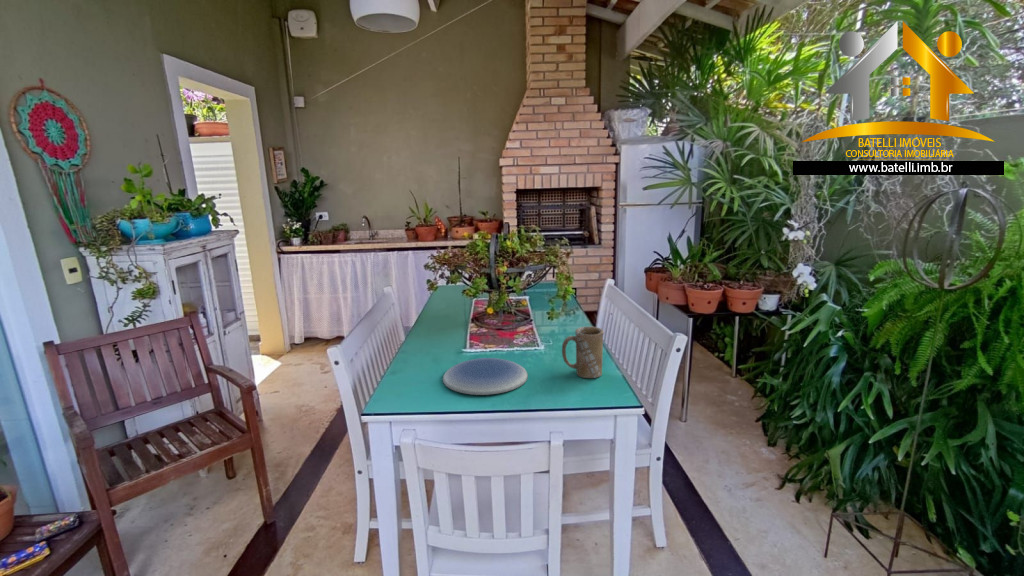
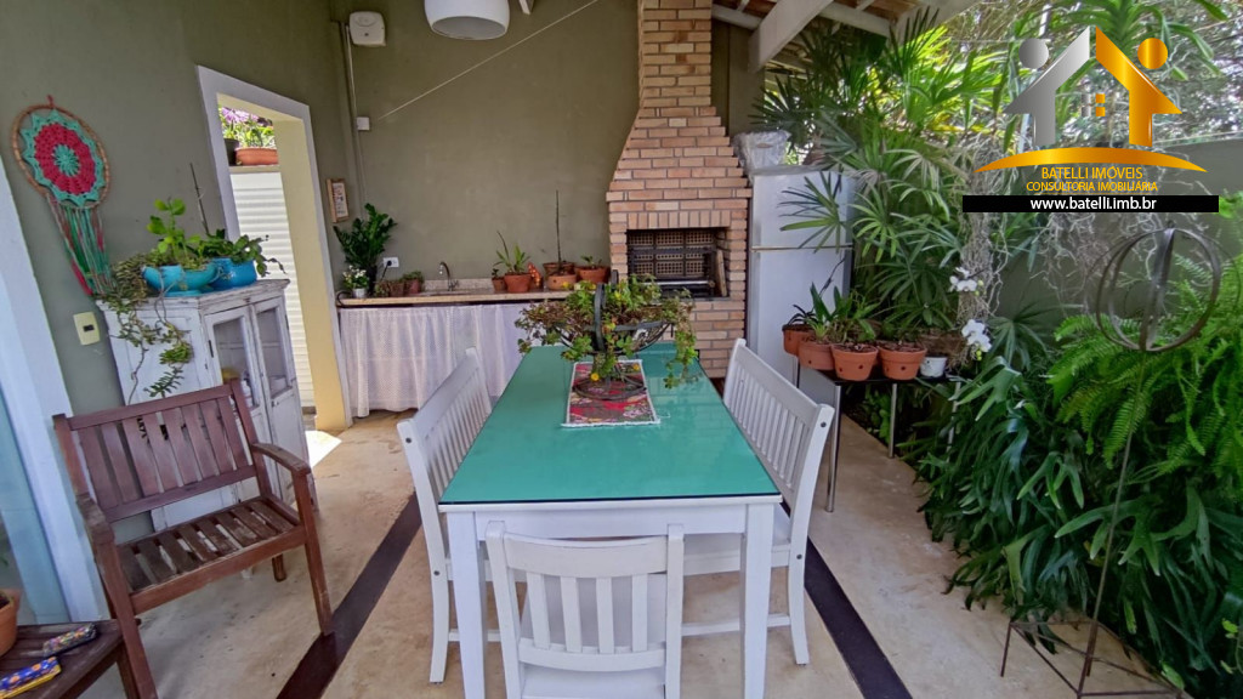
- mug [561,326,605,379]
- plate [442,357,529,396]
